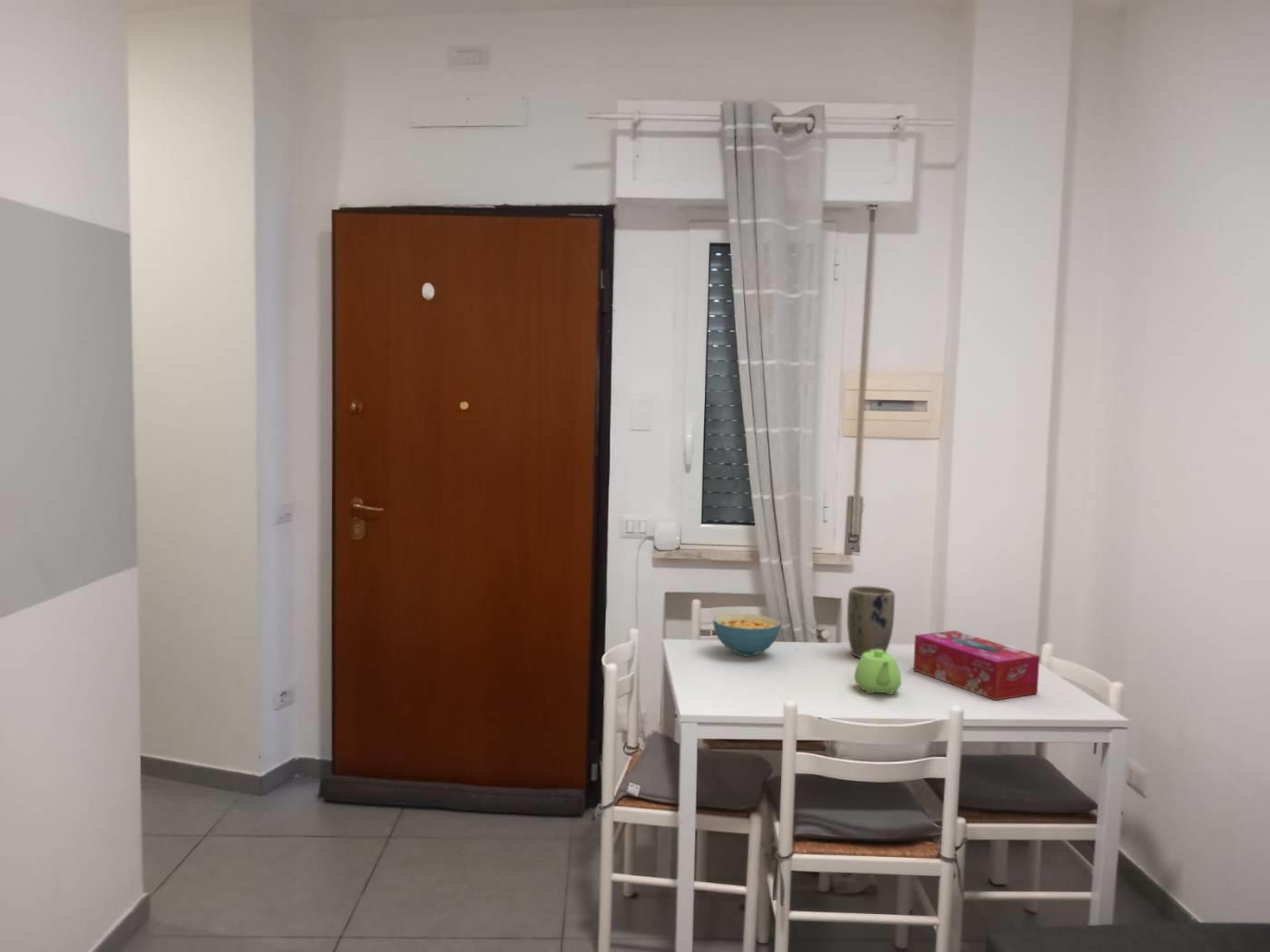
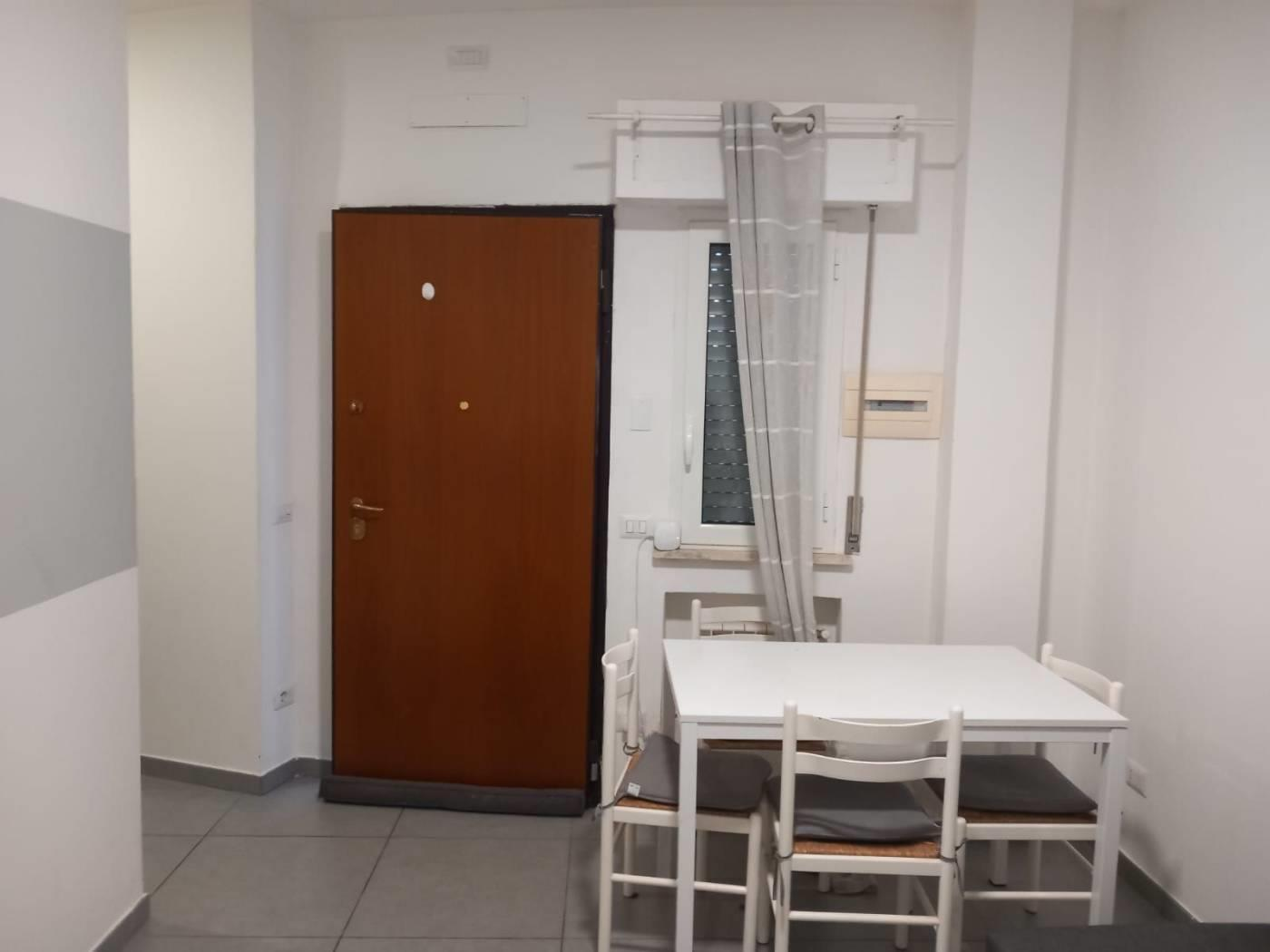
- teapot [854,649,902,695]
- tissue box [913,629,1040,701]
- cereal bowl [712,613,782,657]
- plant pot [846,585,895,659]
